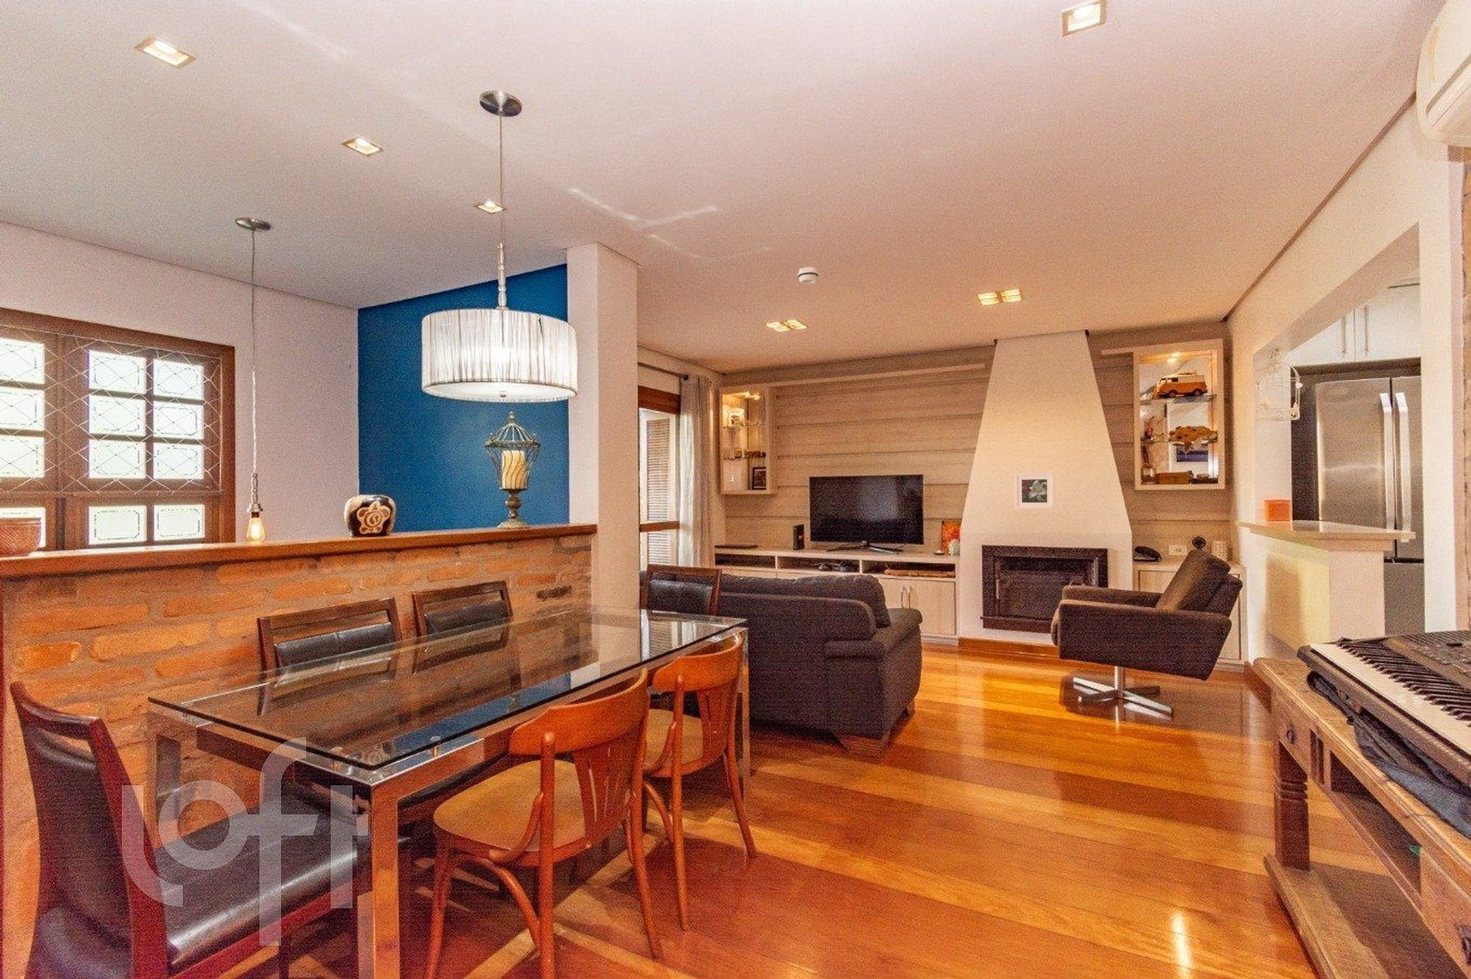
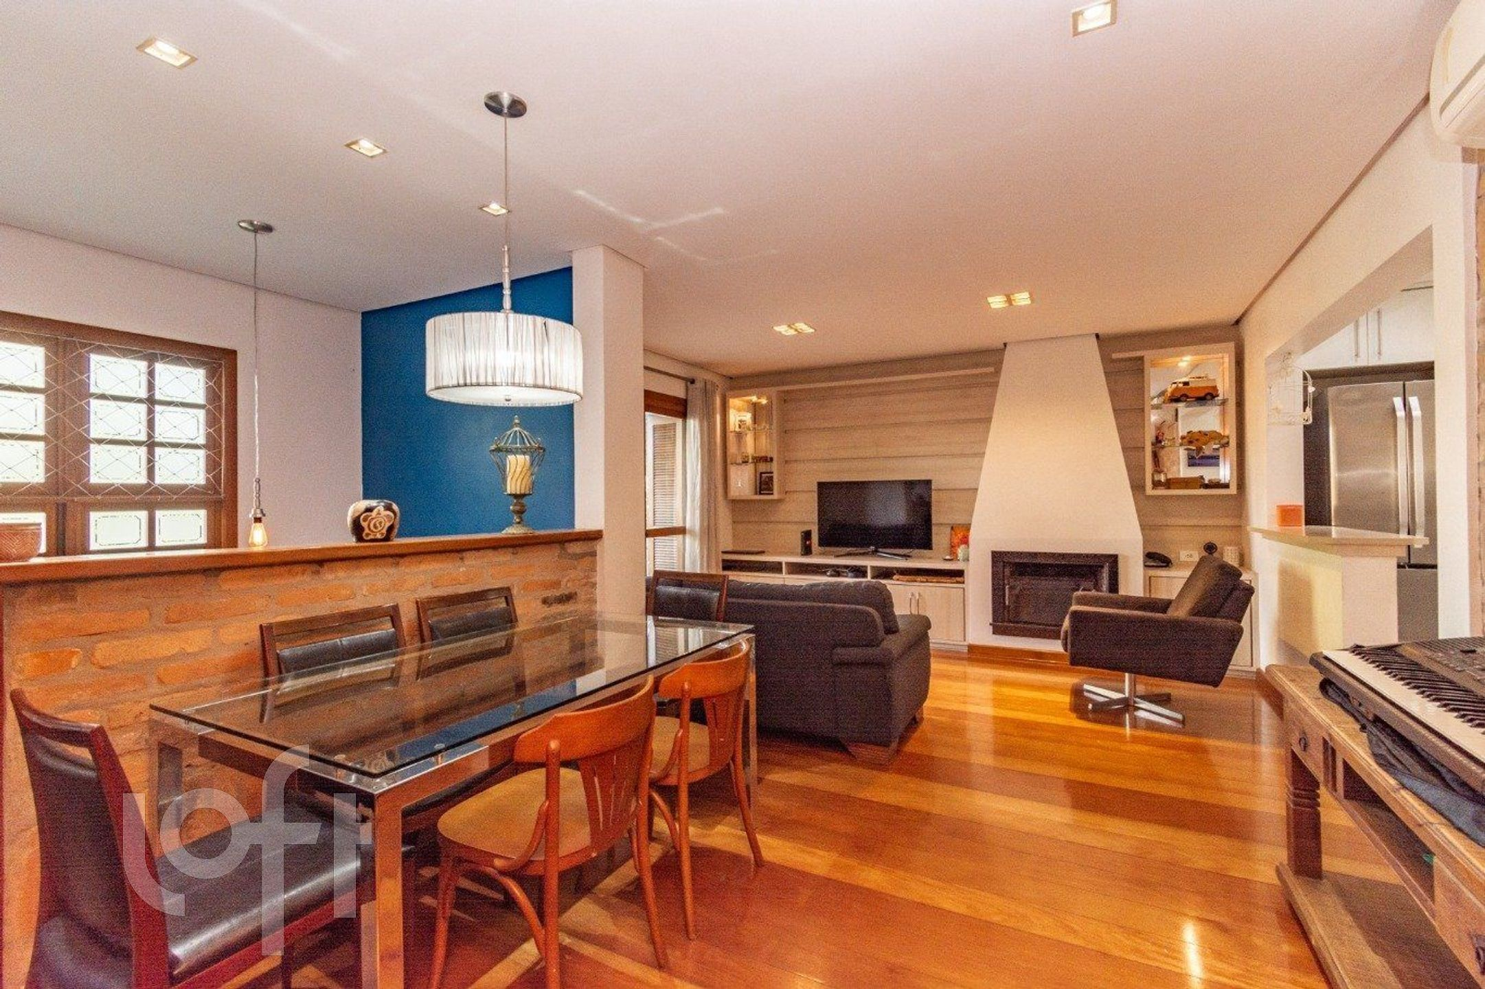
- smoke detector [796,267,819,285]
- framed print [1014,472,1055,510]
